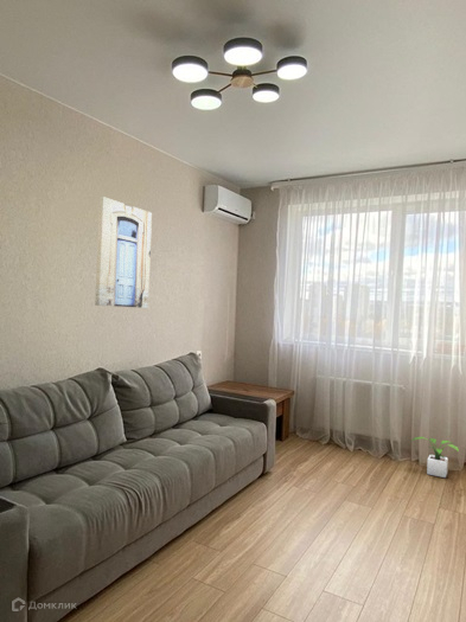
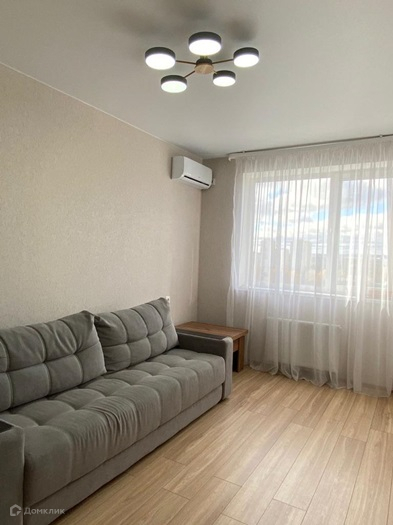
- wall art [94,195,153,309]
- potted plant [411,436,460,479]
